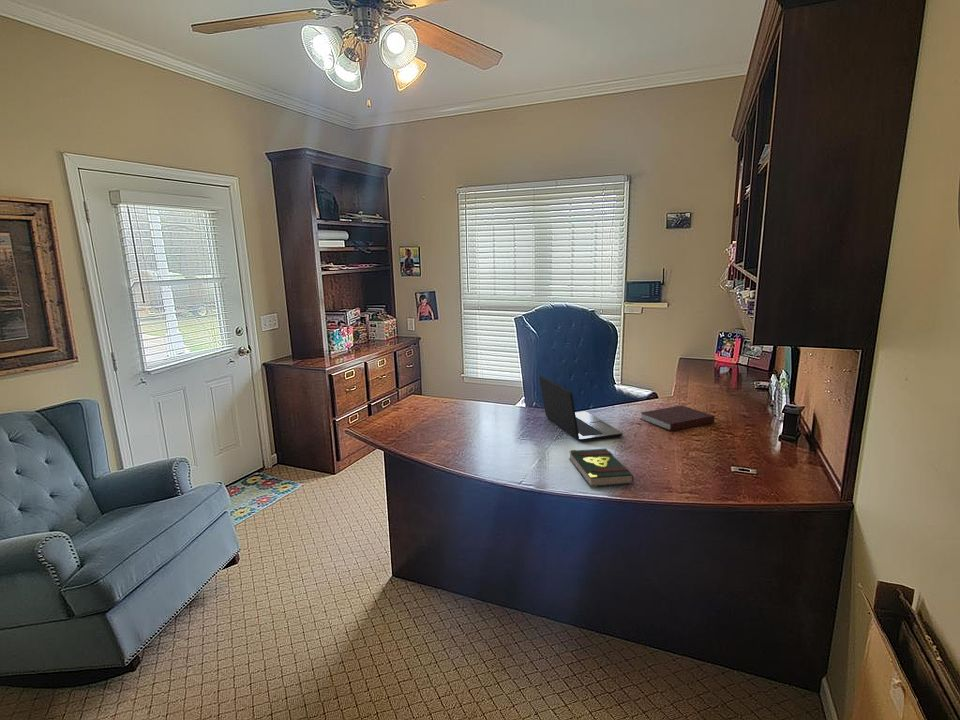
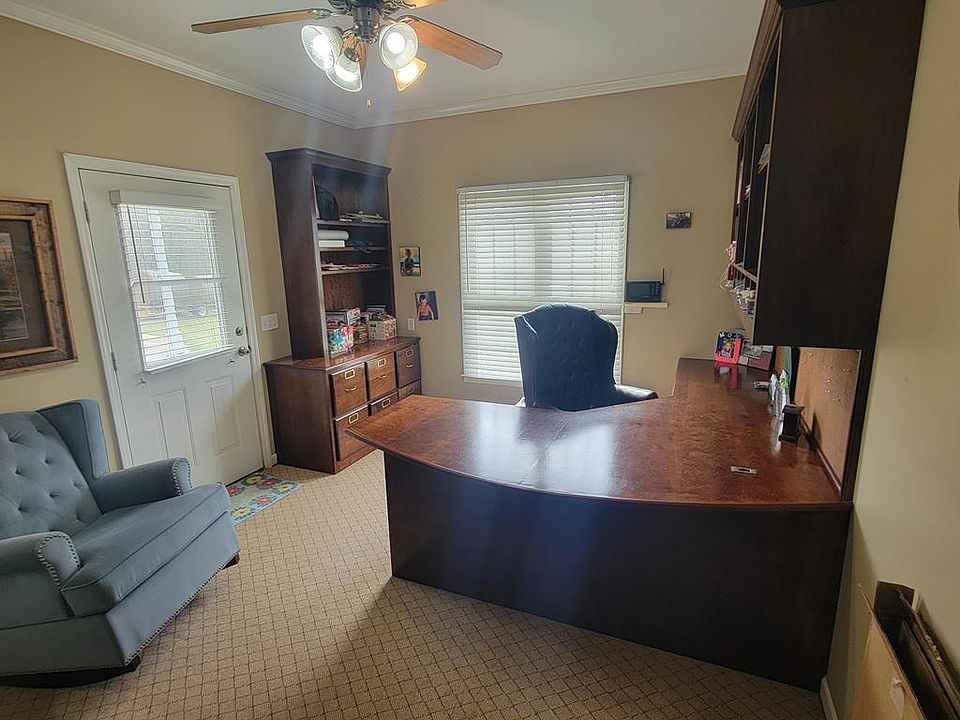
- book [568,448,634,488]
- notebook [640,405,716,432]
- laptop [526,374,624,442]
